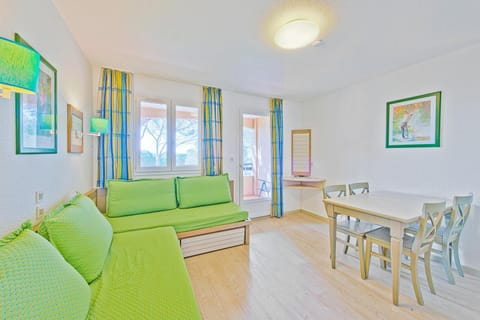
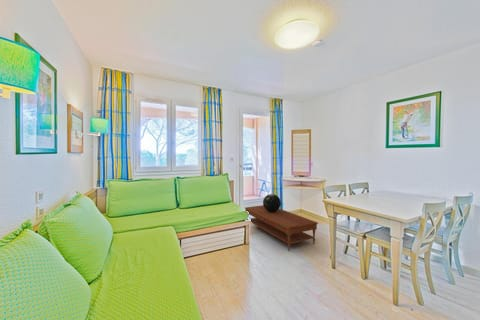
+ decorative globe [262,193,282,212]
+ coffee table [244,204,319,252]
